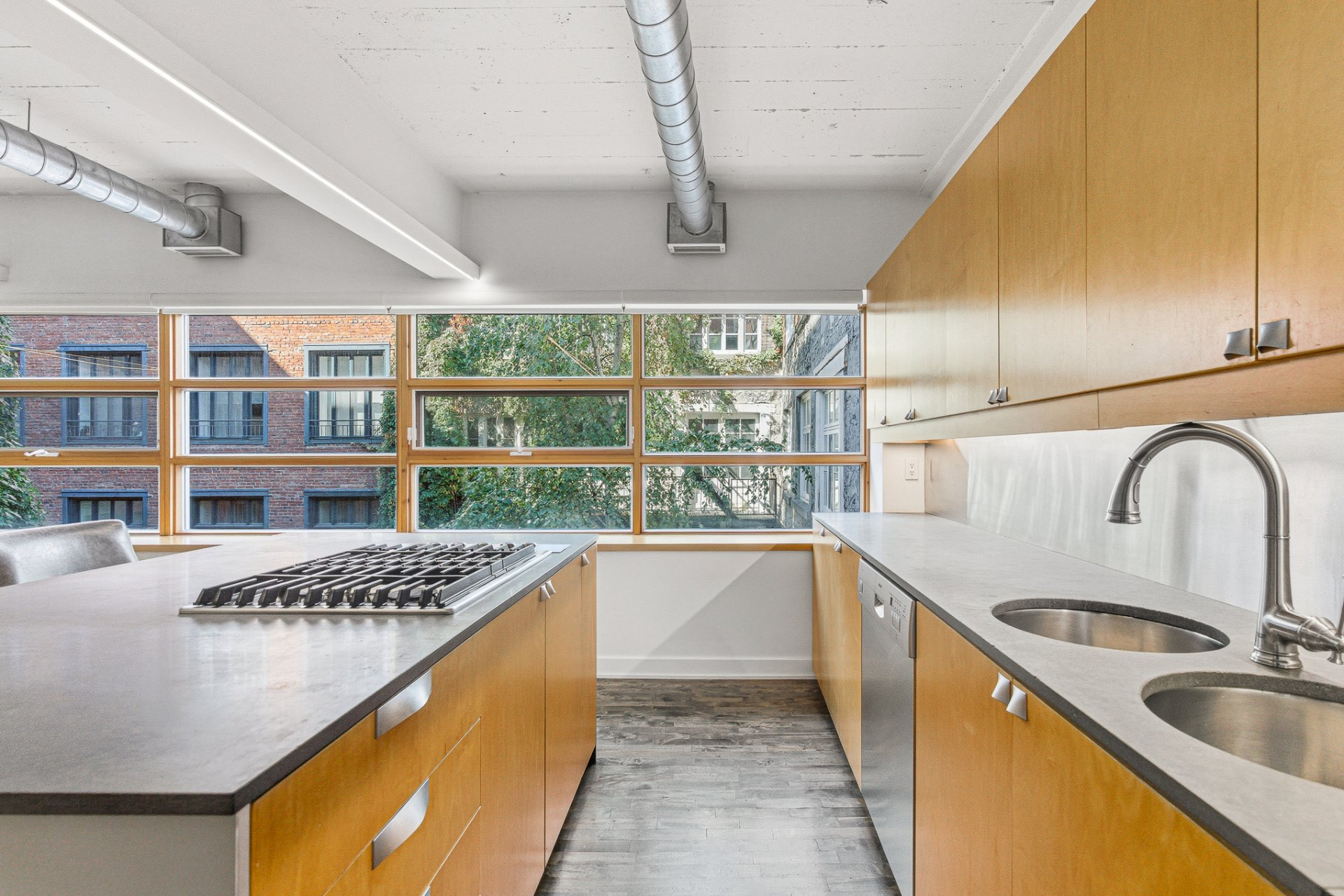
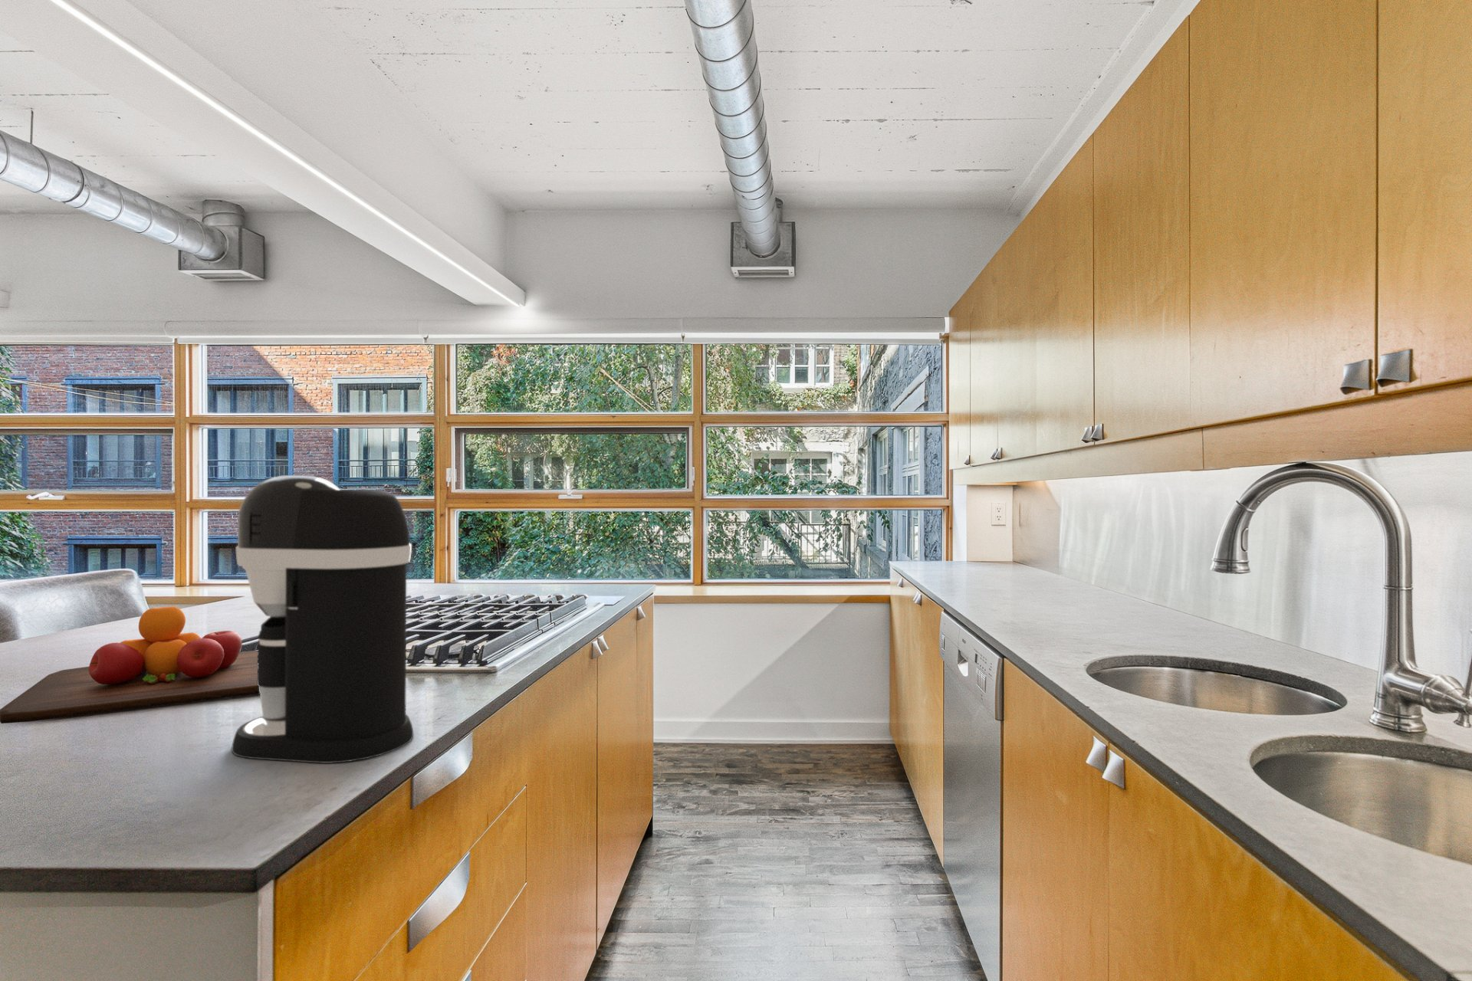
+ chopping board [0,605,260,724]
+ coffee maker [231,474,414,764]
